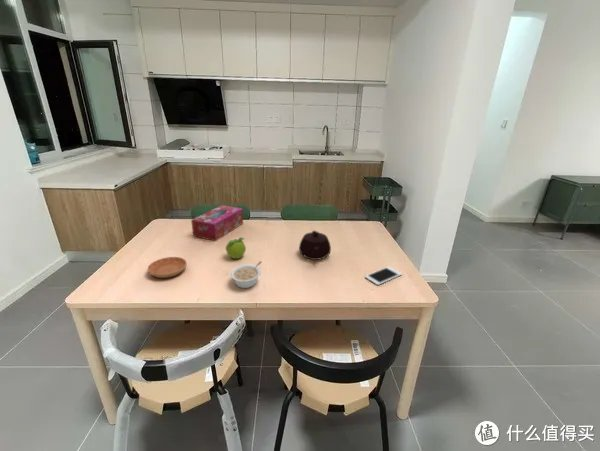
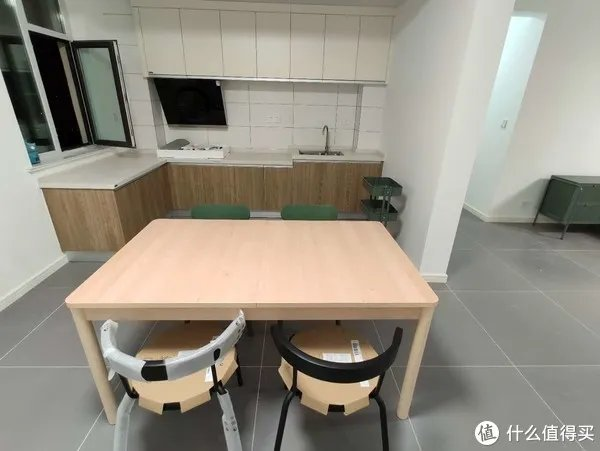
- tissue box [190,204,244,242]
- legume [230,260,263,289]
- cell phone [364,266,403,286]
- saucer [147,256,188,279]
- teapot [298,230,332,261]
- fruit [225,236,247,260]
